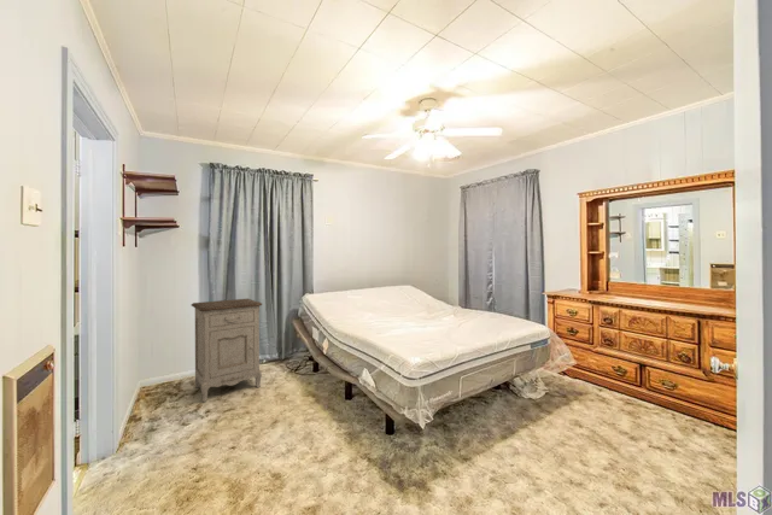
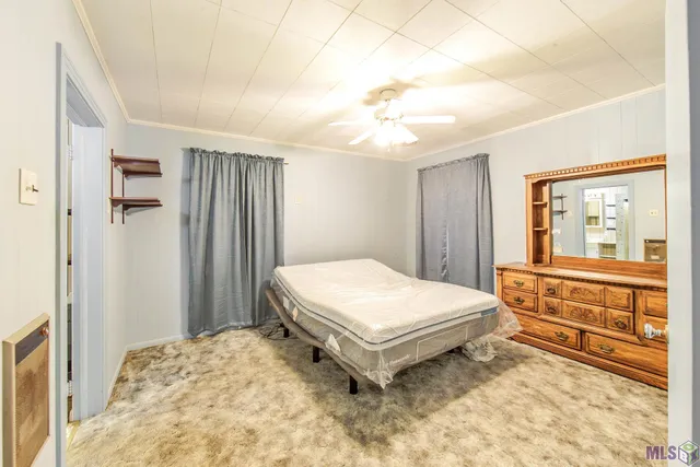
- nightstand [191,298,263,403]
